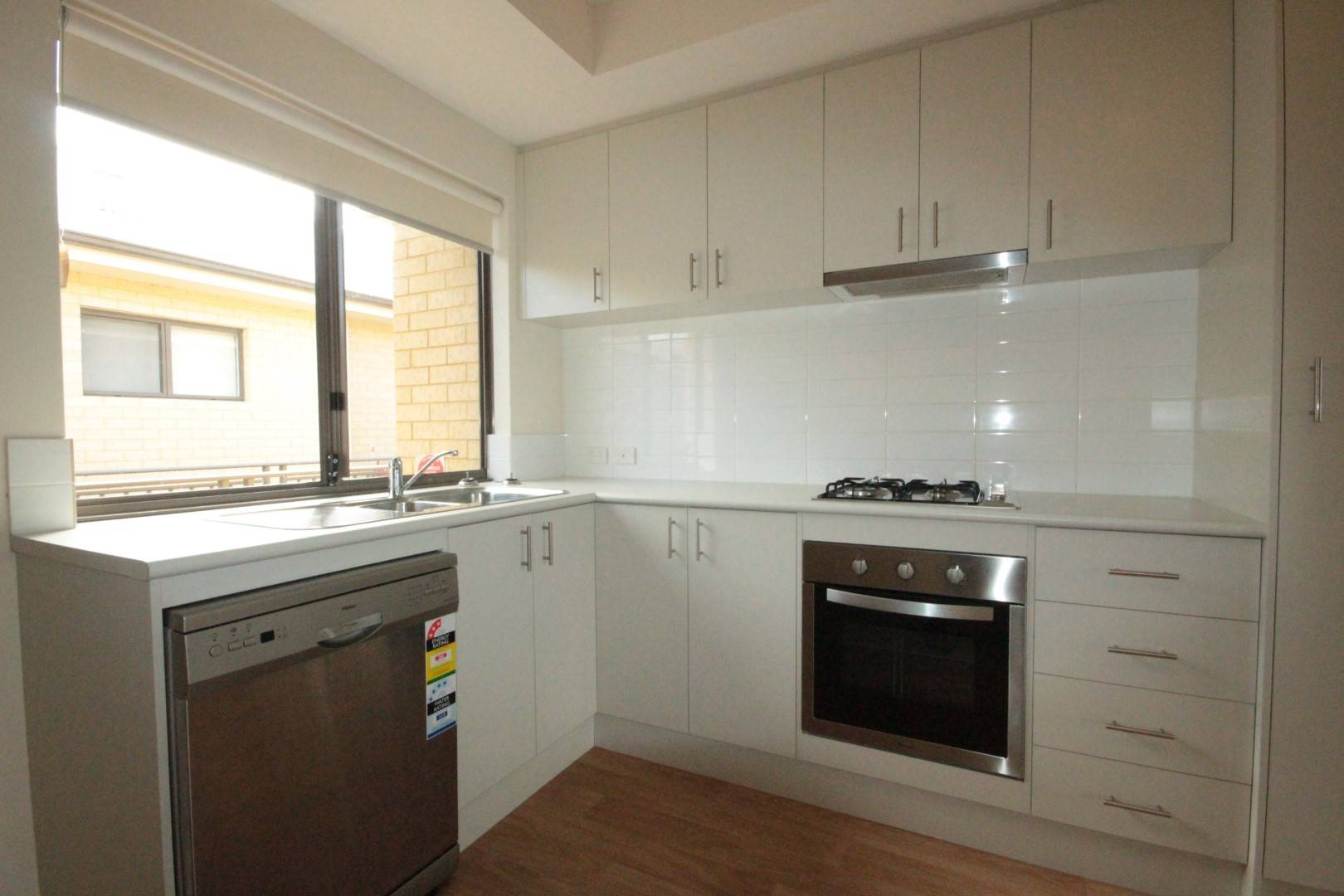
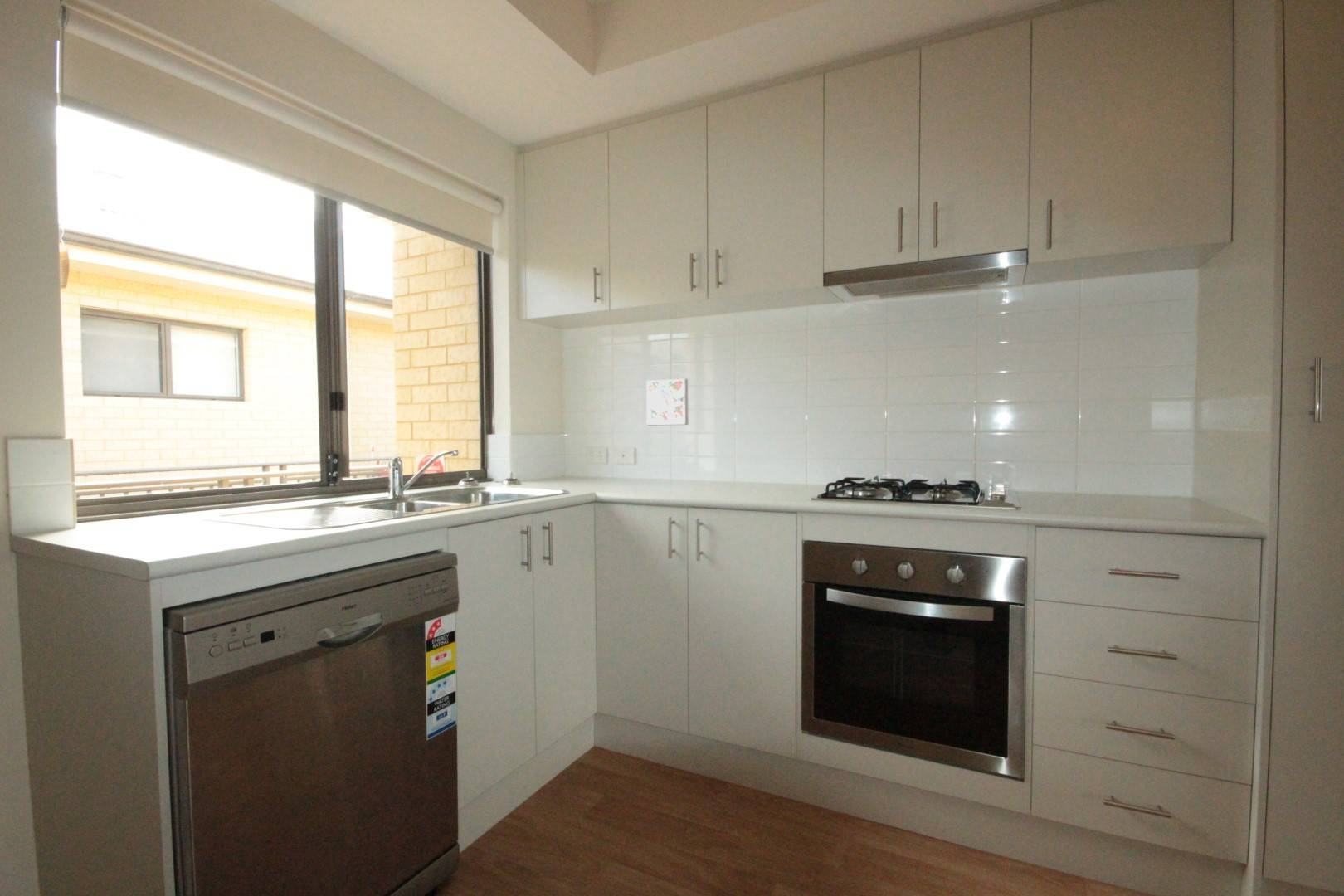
+ decorative tile [645,377,689,426]
